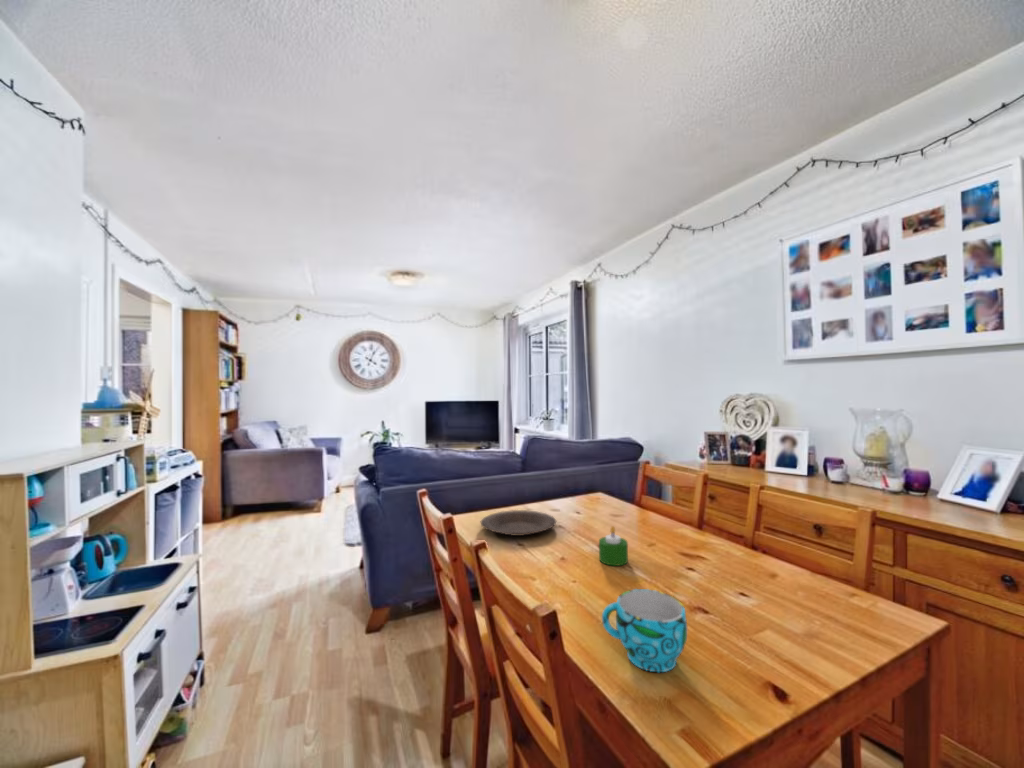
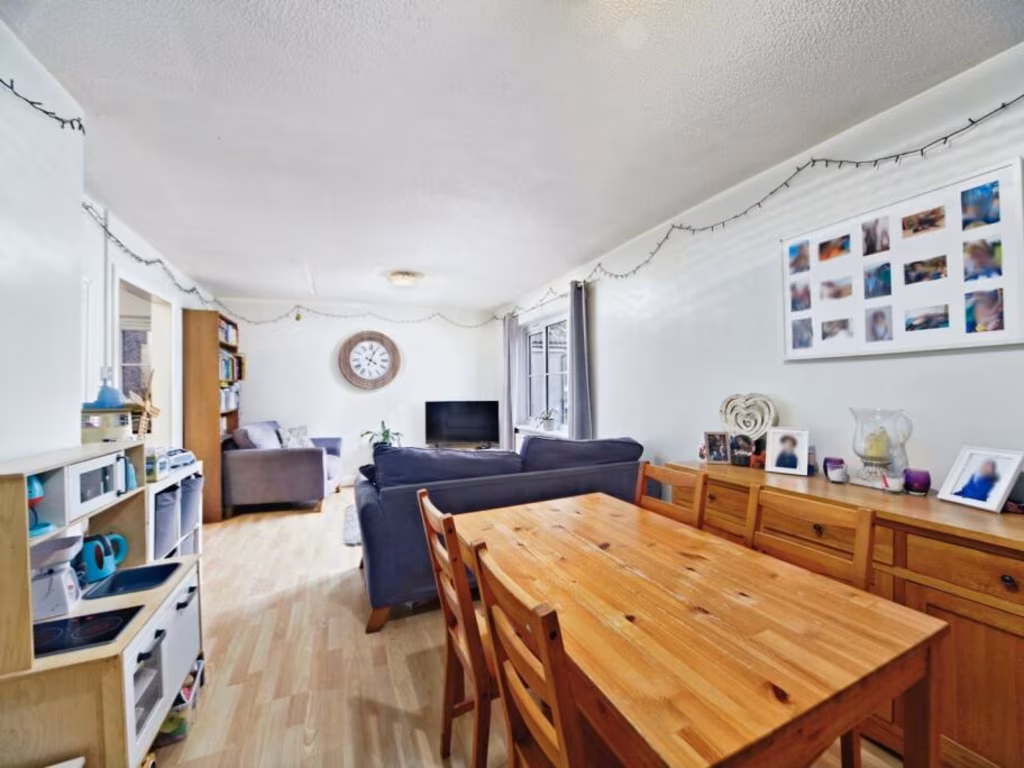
- plate [480,509,557,537]
- cup [601,588,688,673]
- candle [598,525,629,567]
